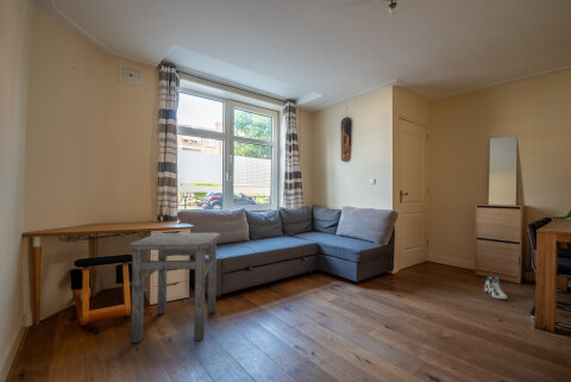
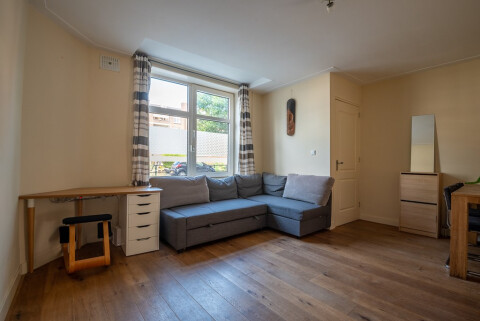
- side table [127,232,221,344]
- sneaker [483,275,509,300]
